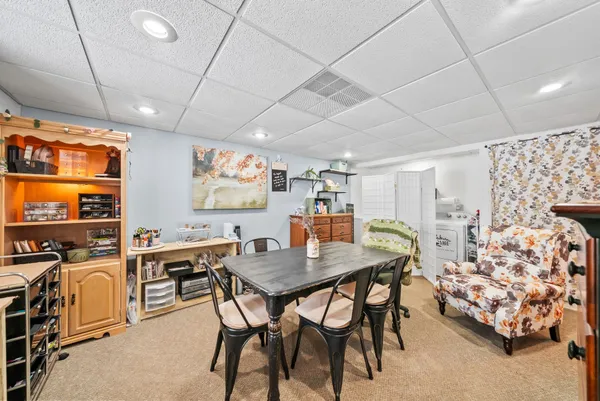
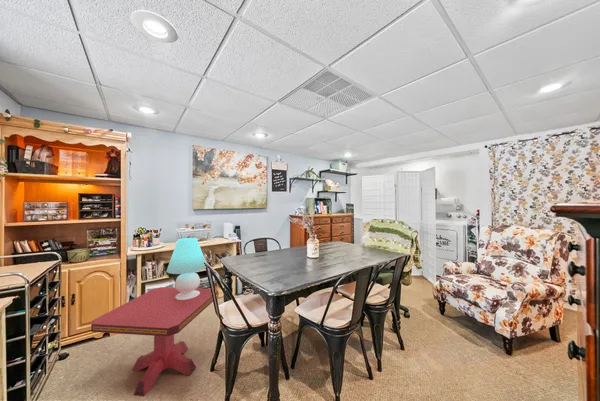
+ table lamp [165,237,207,300]
+ side table [90,286,219,397]
